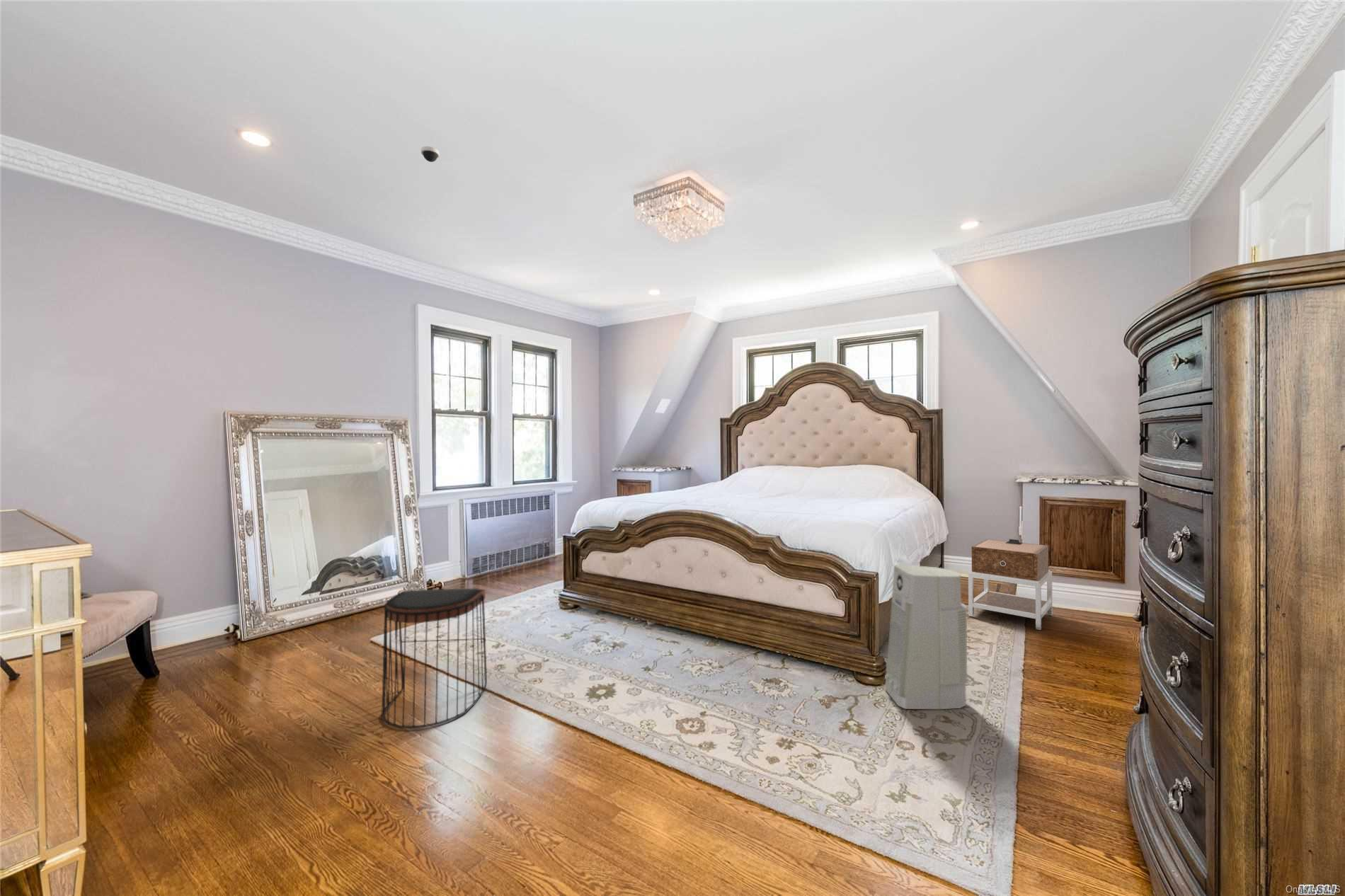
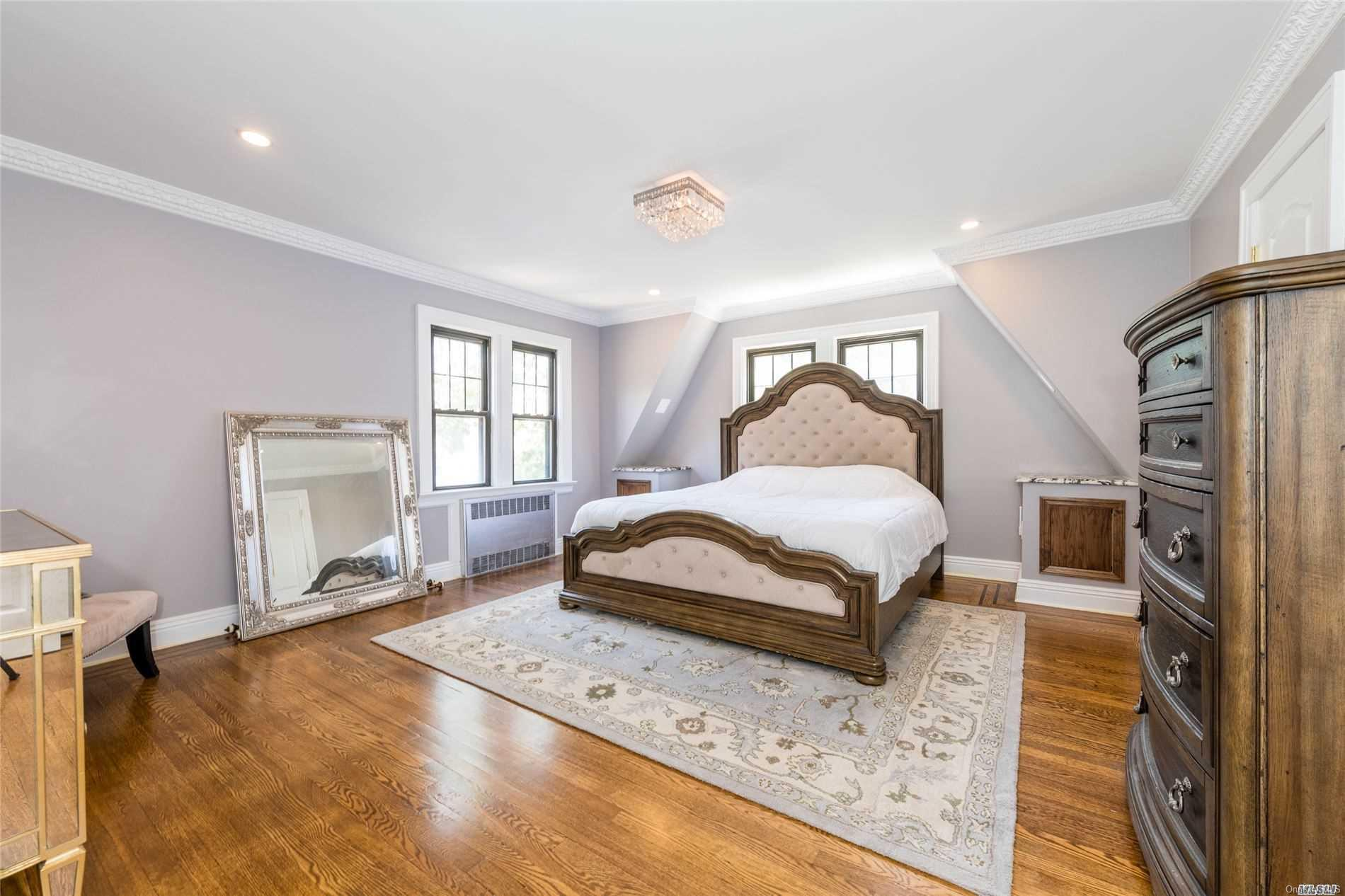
- stool [381,588,488,729]
- nightstand [968,539,1053,631]
- air purifier [884,564,968,710]
- dome security camera [420,146,440,163]
